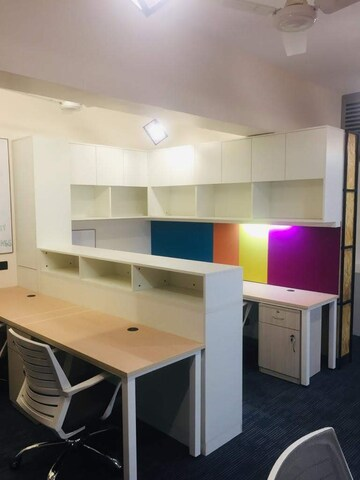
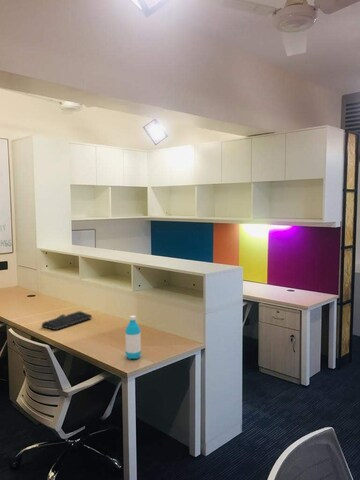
+ water bottle [124,315,142,360]
+ keyboard [41,310,93,331]
